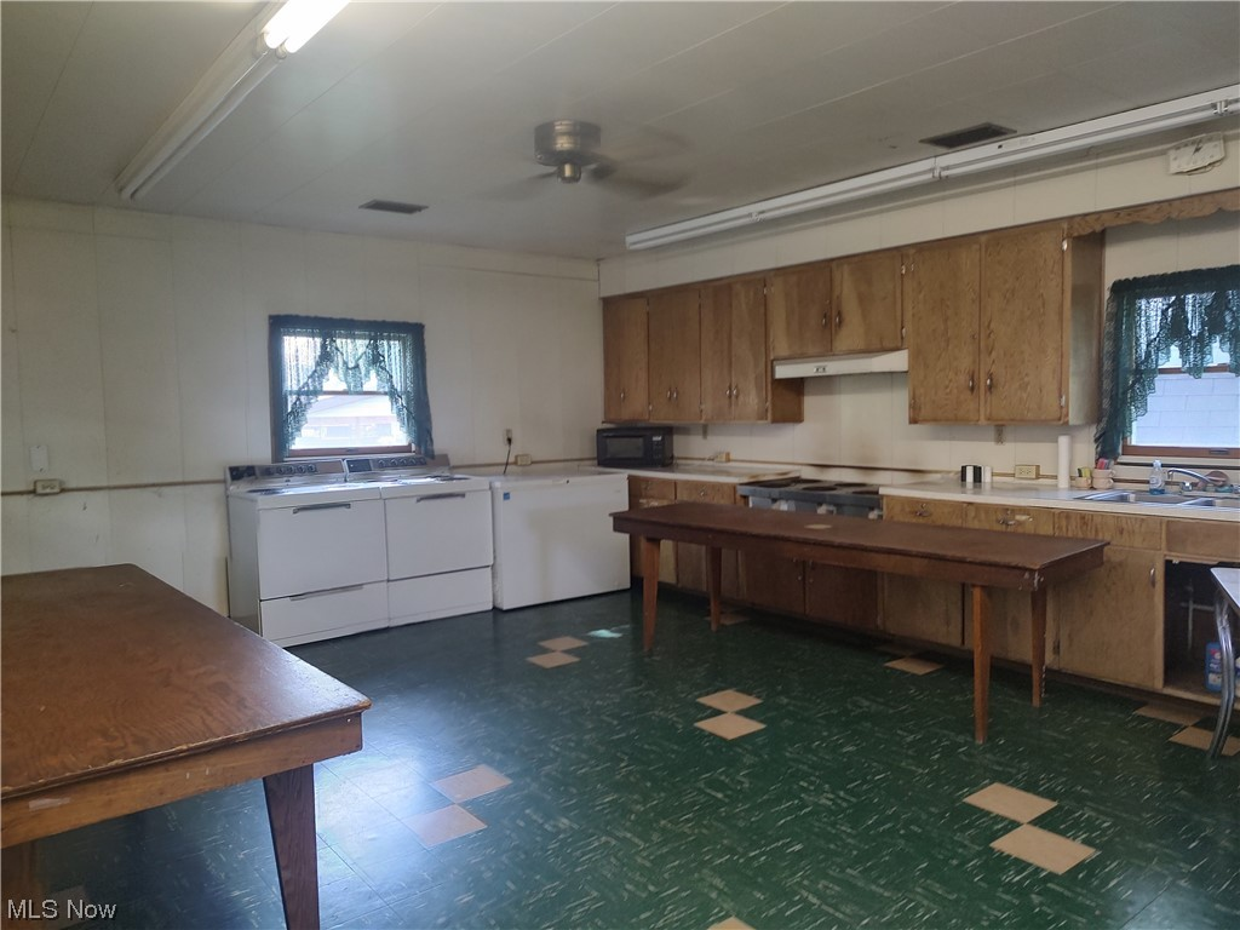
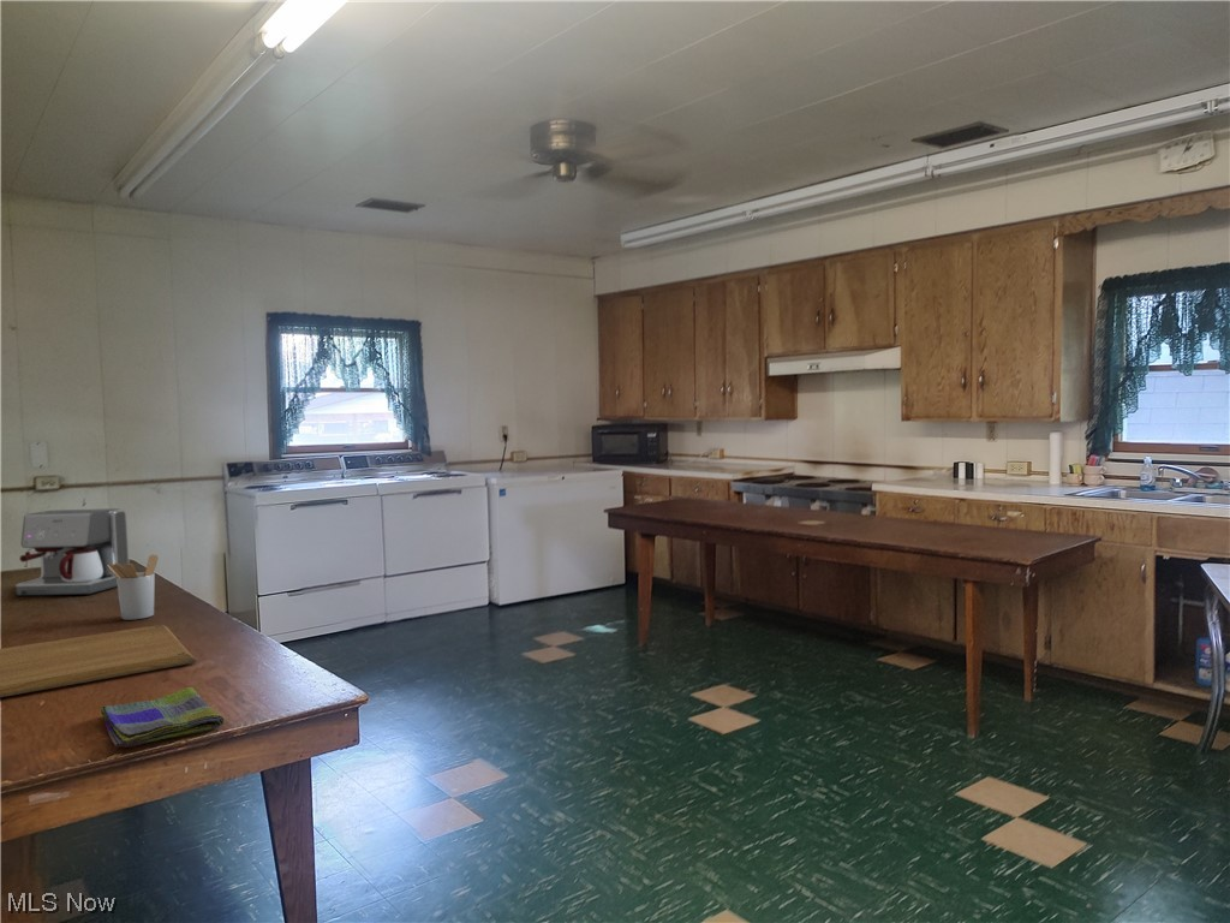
+ dish towel [100,686,225,749]
+ chopping board [0,624,197,698]
+ utensil holder [107,553,159,621]
+ coffee maker [14,507,131,597]
